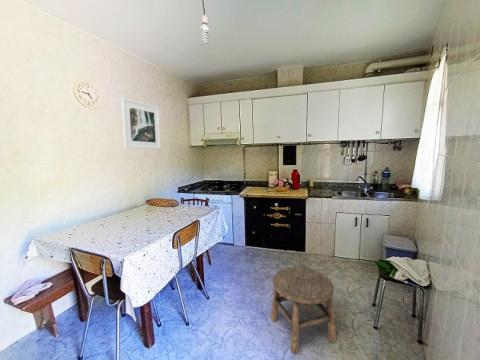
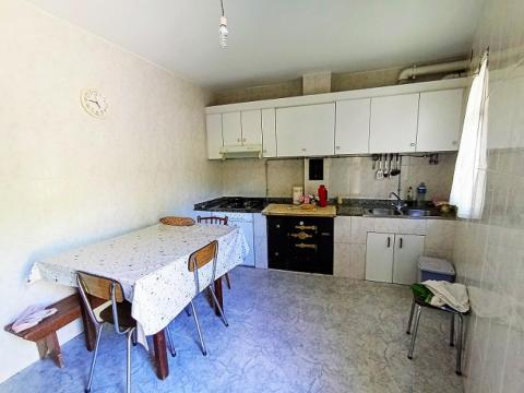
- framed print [120,97,162,150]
- stool [270,266,337,354]
